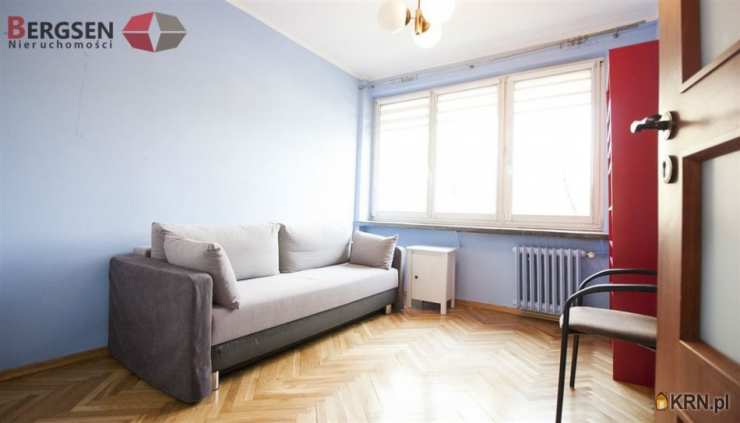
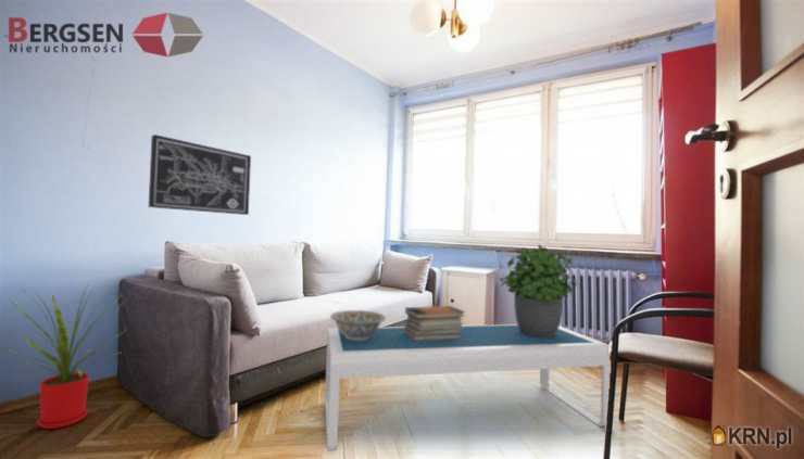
+ book stack [404,305,466,341]
+ coffee table [324,323,612,452]
+ decorative bowl [329,309,387,341]
+ wall art [148,133,252,216]
+ house plant [0,281,129,430]
+ potted plant [499,243,579,337]
